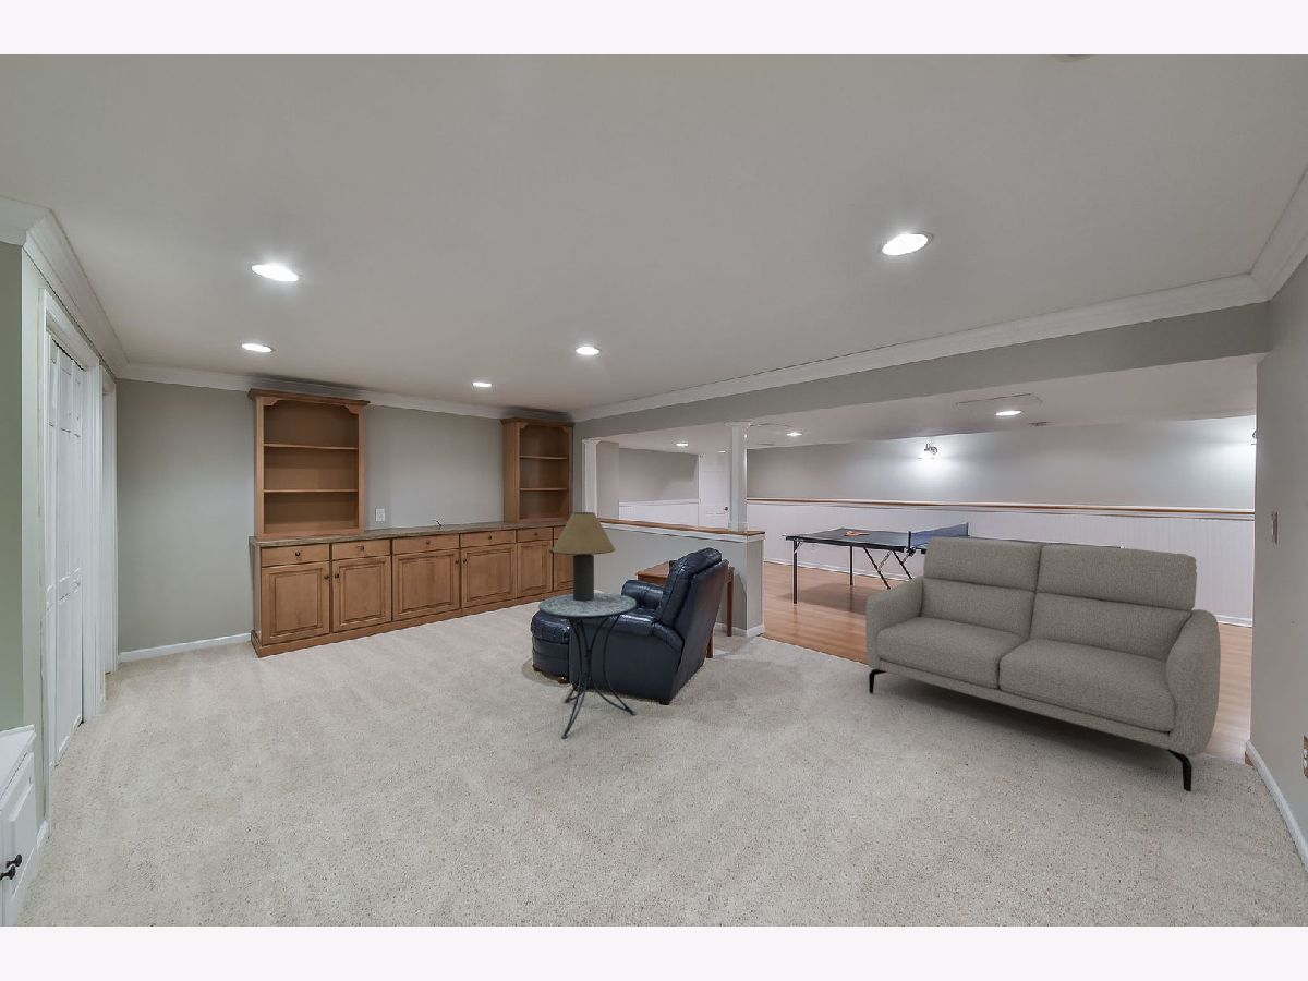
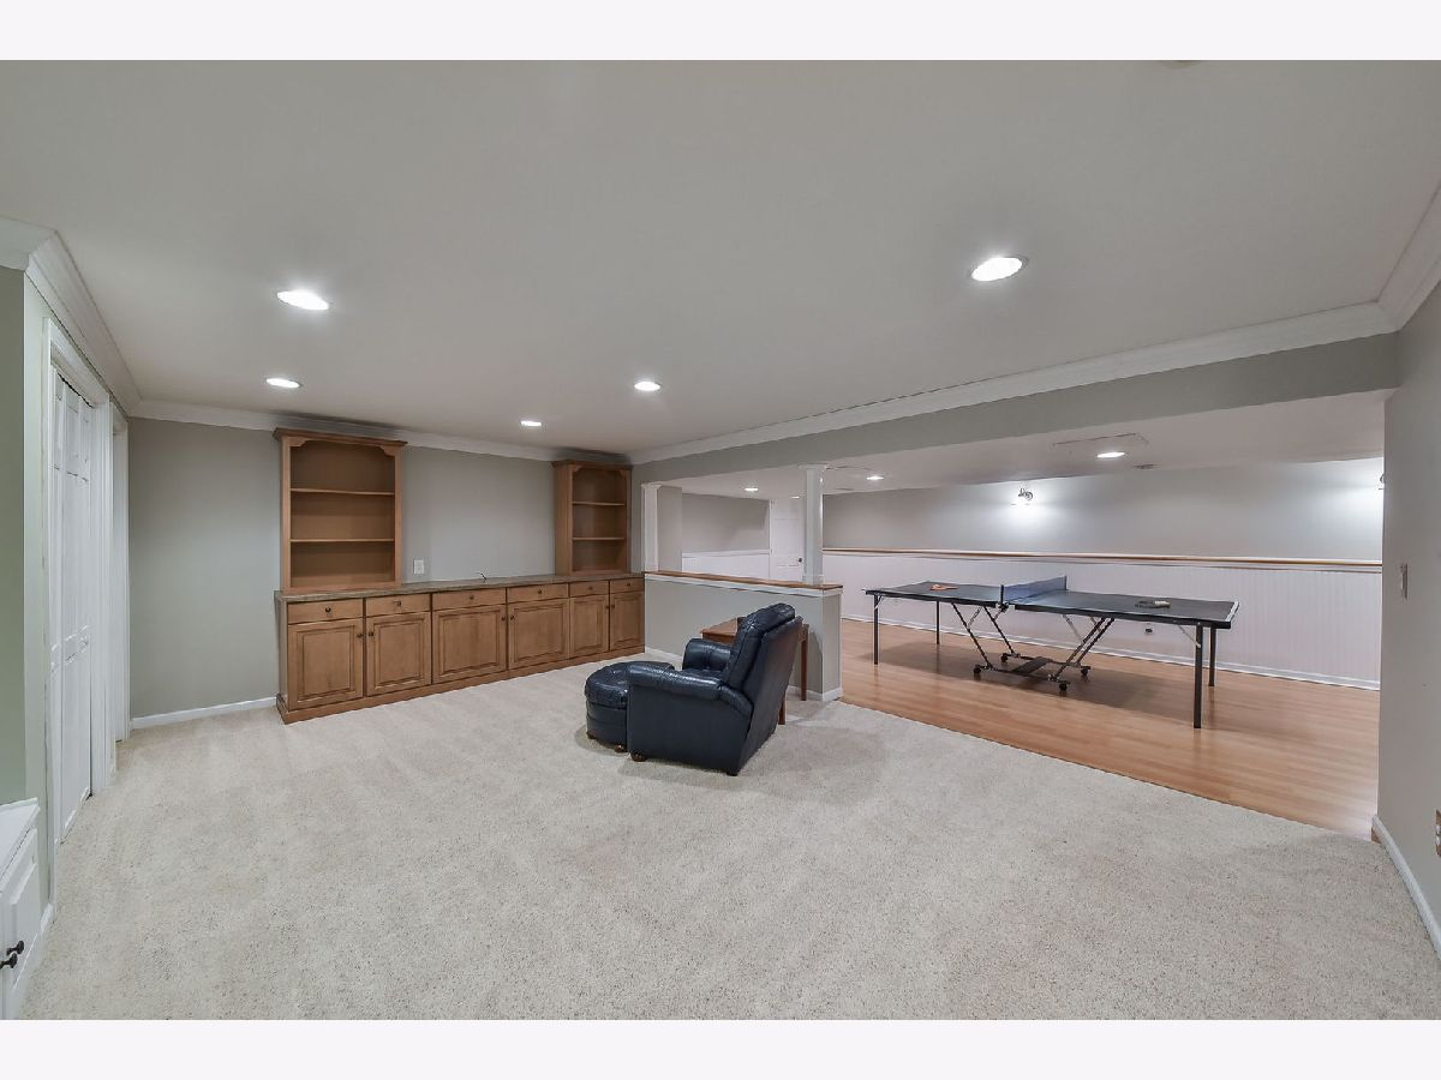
- sofa [864,535,1222,792]
- side table [537,592,639,739]
- table lamp [552,511,616,601]
